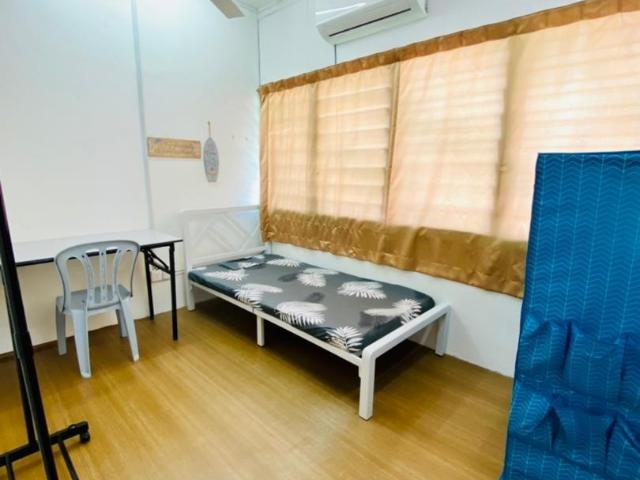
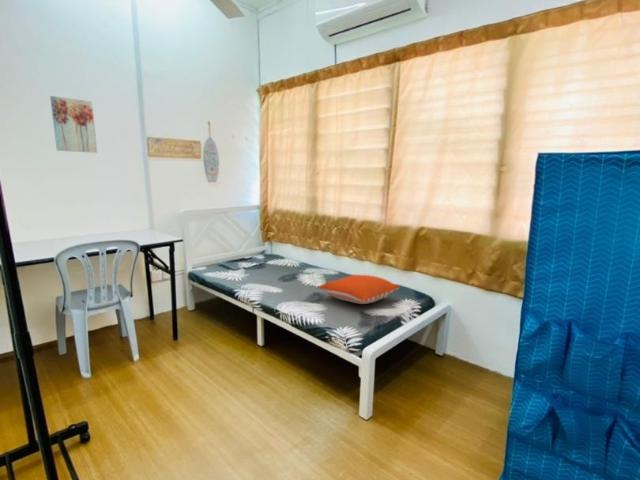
+ pillow [316,274,402,305]
+ wall art [49,95,98,154]
